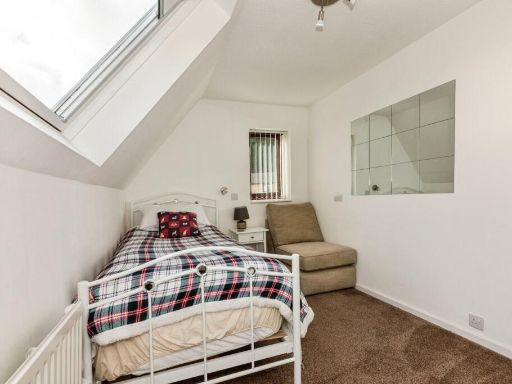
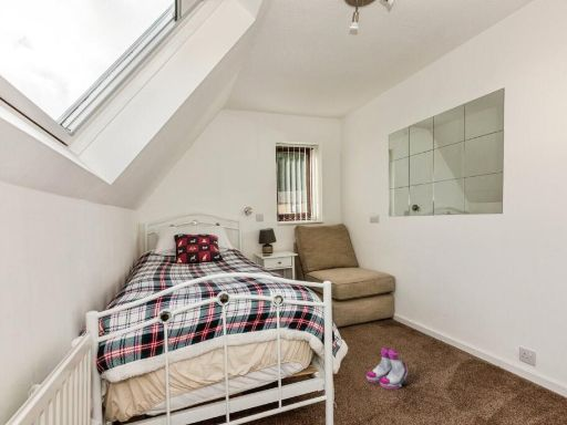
+ boots [365,346,409,390]
